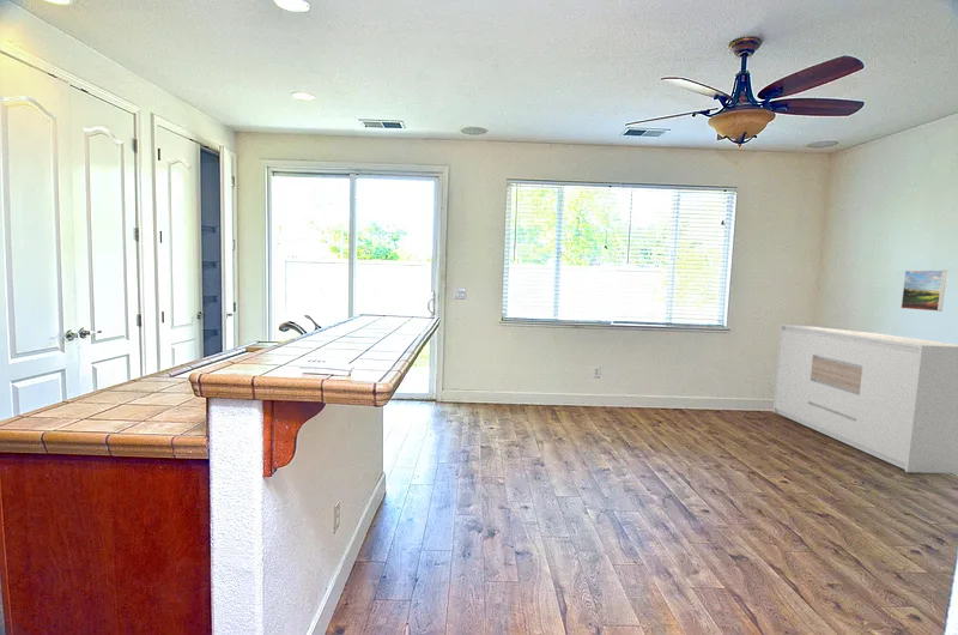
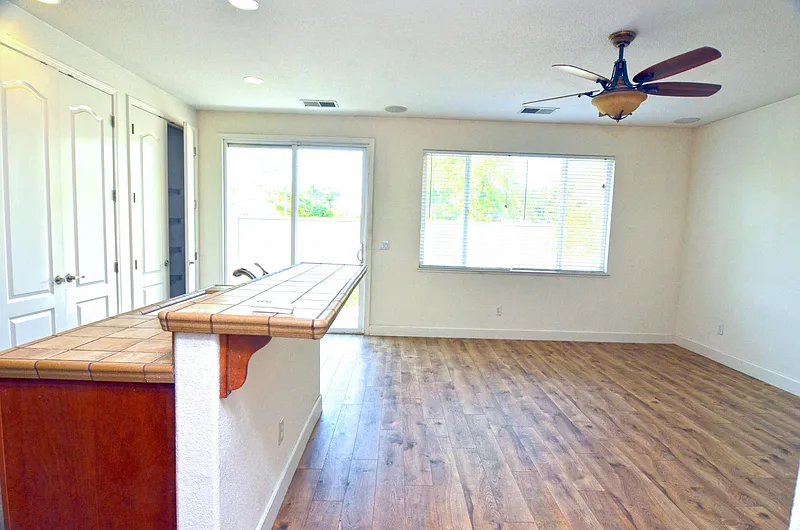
- cabinet [772,322,958,476]
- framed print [901,270,948,313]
